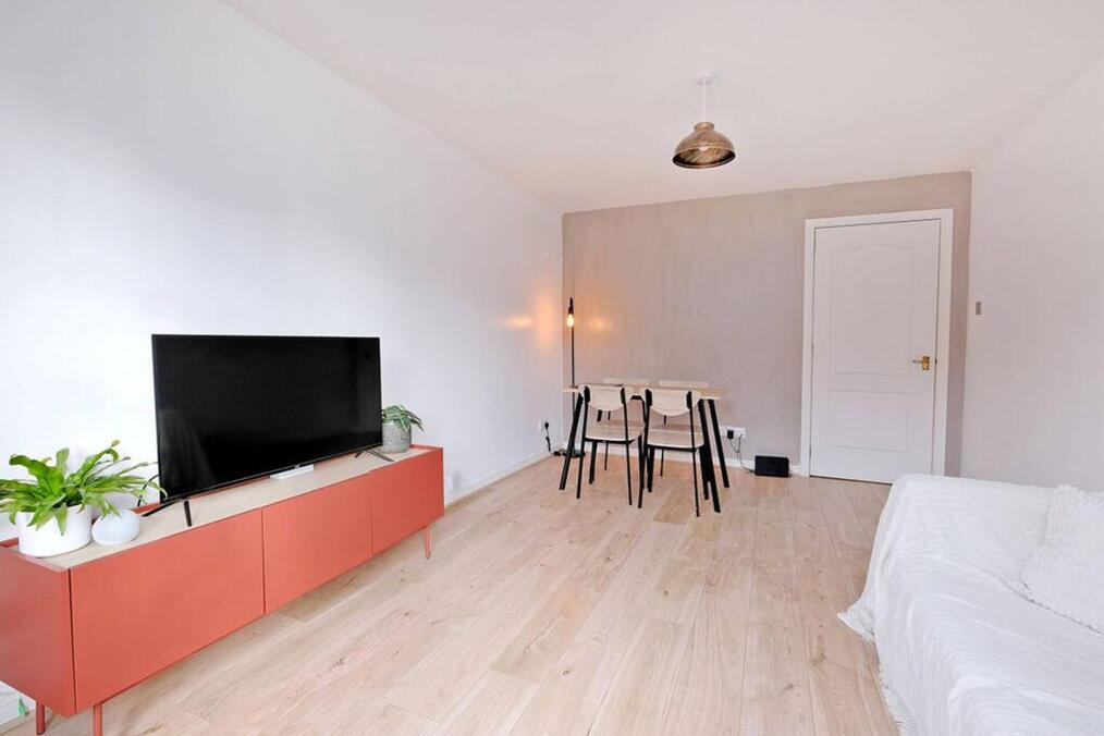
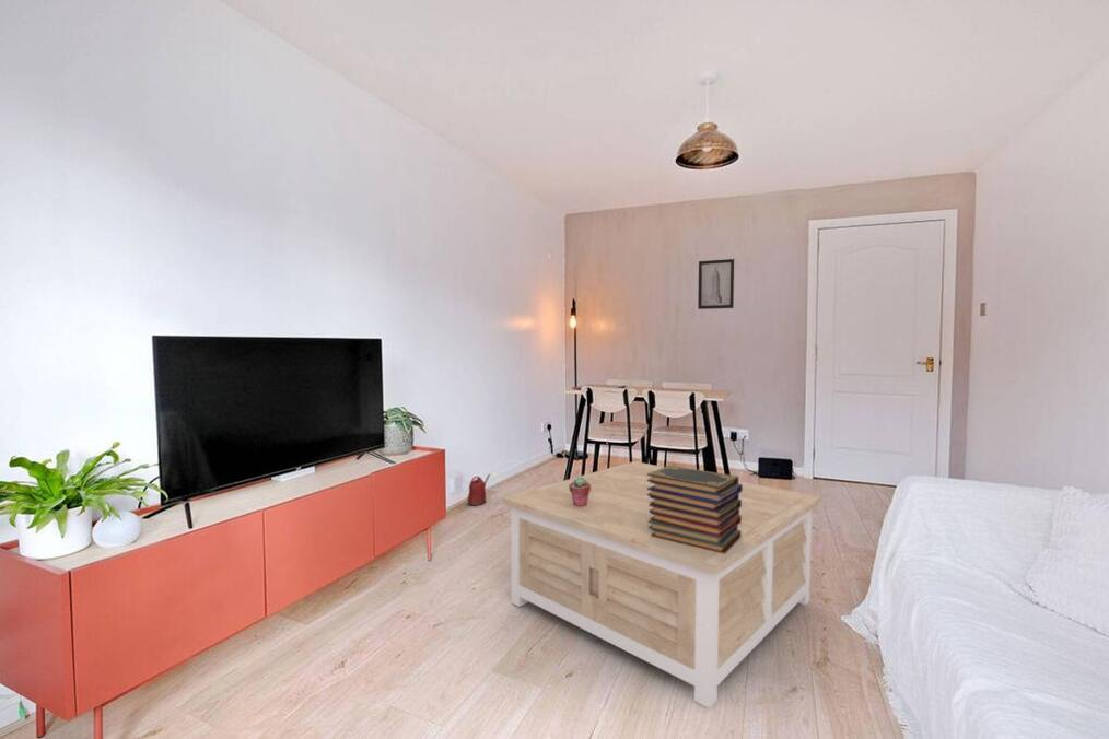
+ watering can [467,473,491,506]
+ wall art [697,258,735,310]
+ coffee table [501,460,822,709]
+ book stack [647,465,743,554]
+ potted succulent [569,476,591,506]
